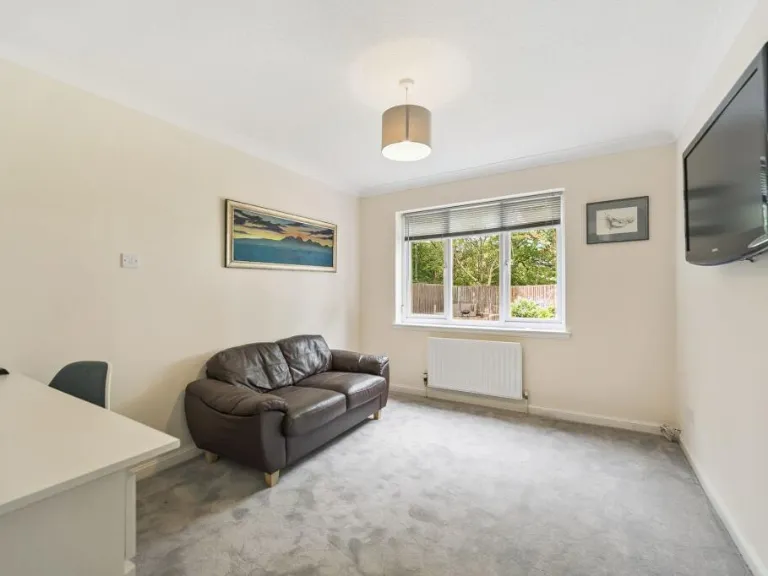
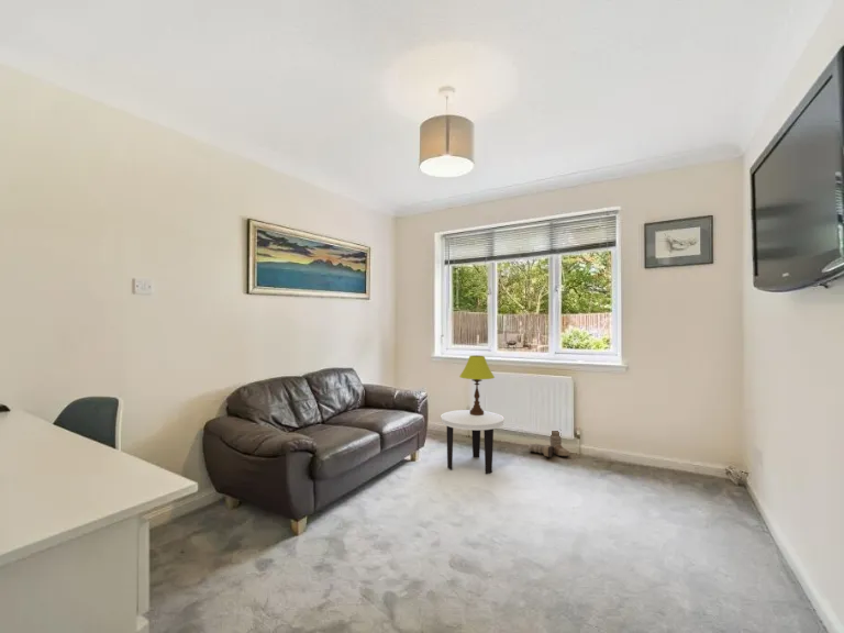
+ table lamp [458,355,496,415]
+ side table [440,409,506,475]
+ boots [528,430,570,458]
